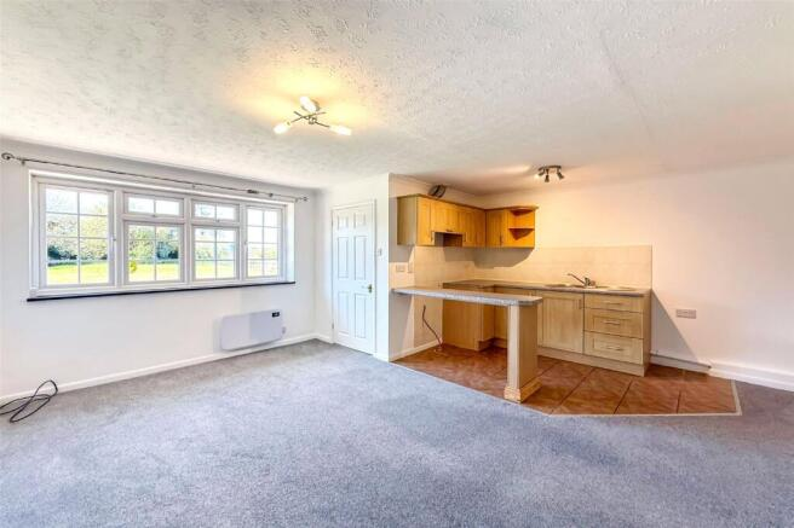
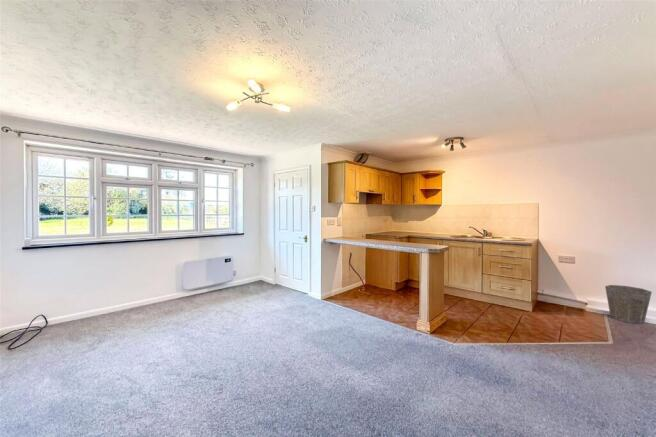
+ waste bin [604,284,653,325]
